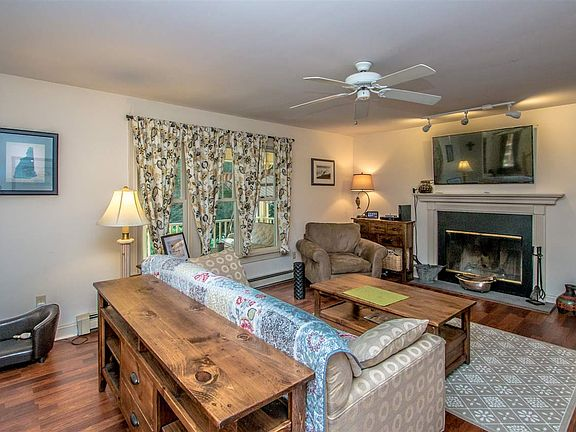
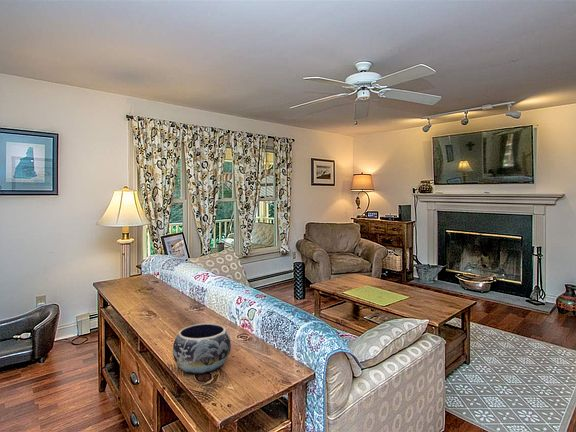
+ decorative bowl [172,322,232,375]
